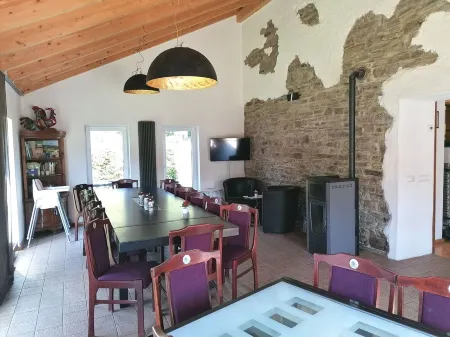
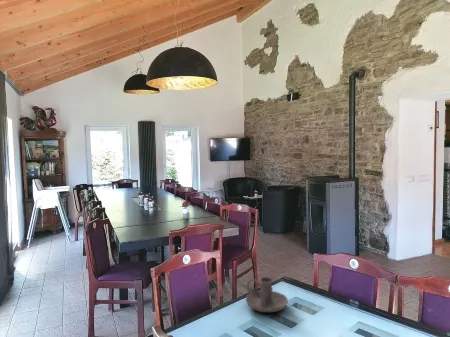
+ candle holder [245,276,289,313]
